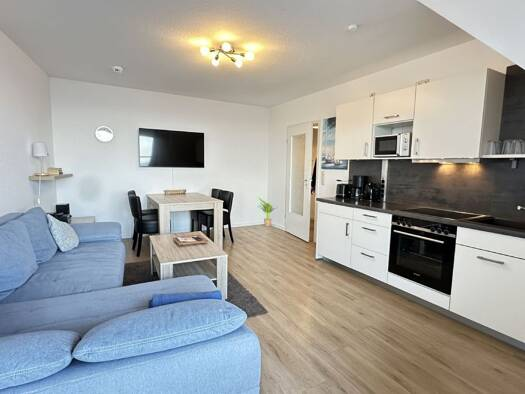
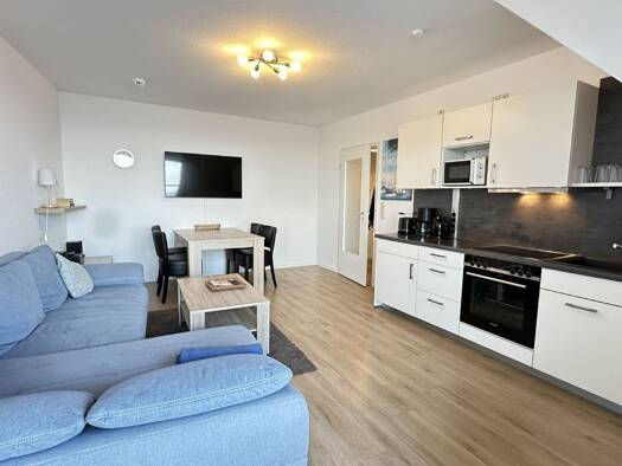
- potted plant [257,197,279,228]
